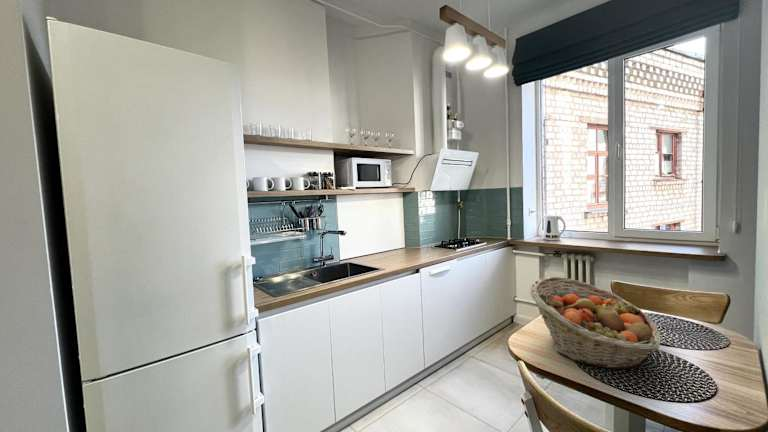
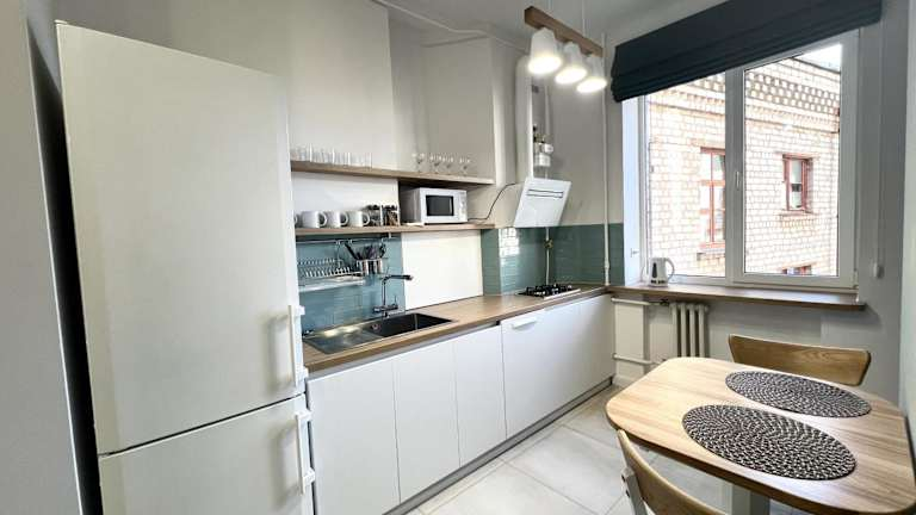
- fruit basket [529,276,662,370]
